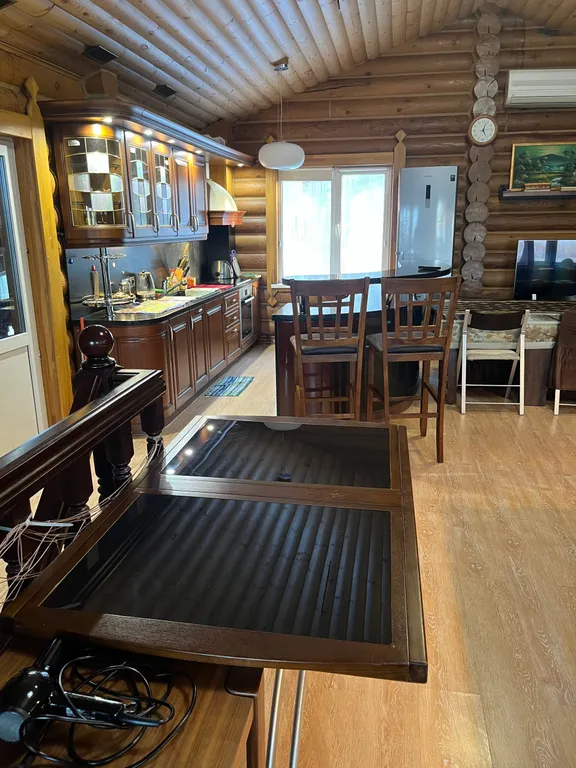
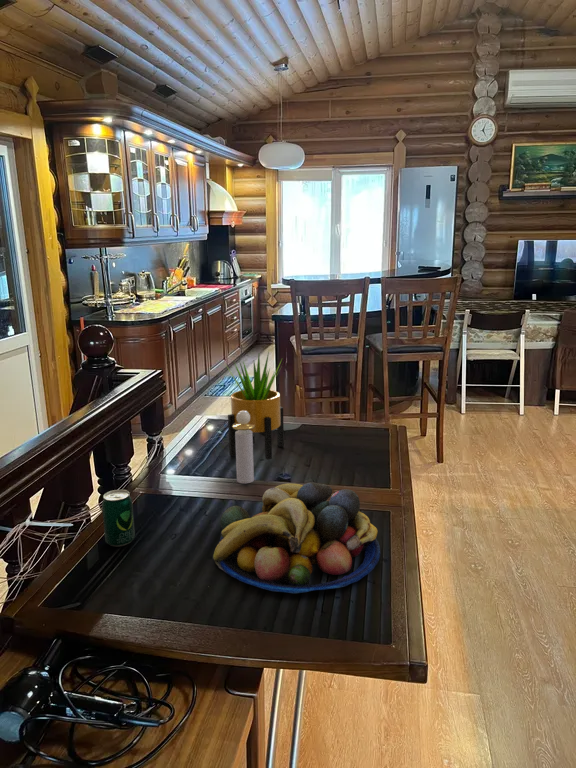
+ beverage can [101,489,136,547]
+ potted plant [224,351,285,461]
+ fruit bowl [212,482,381,594]
+ perfume bottle [233,411,256,484]
